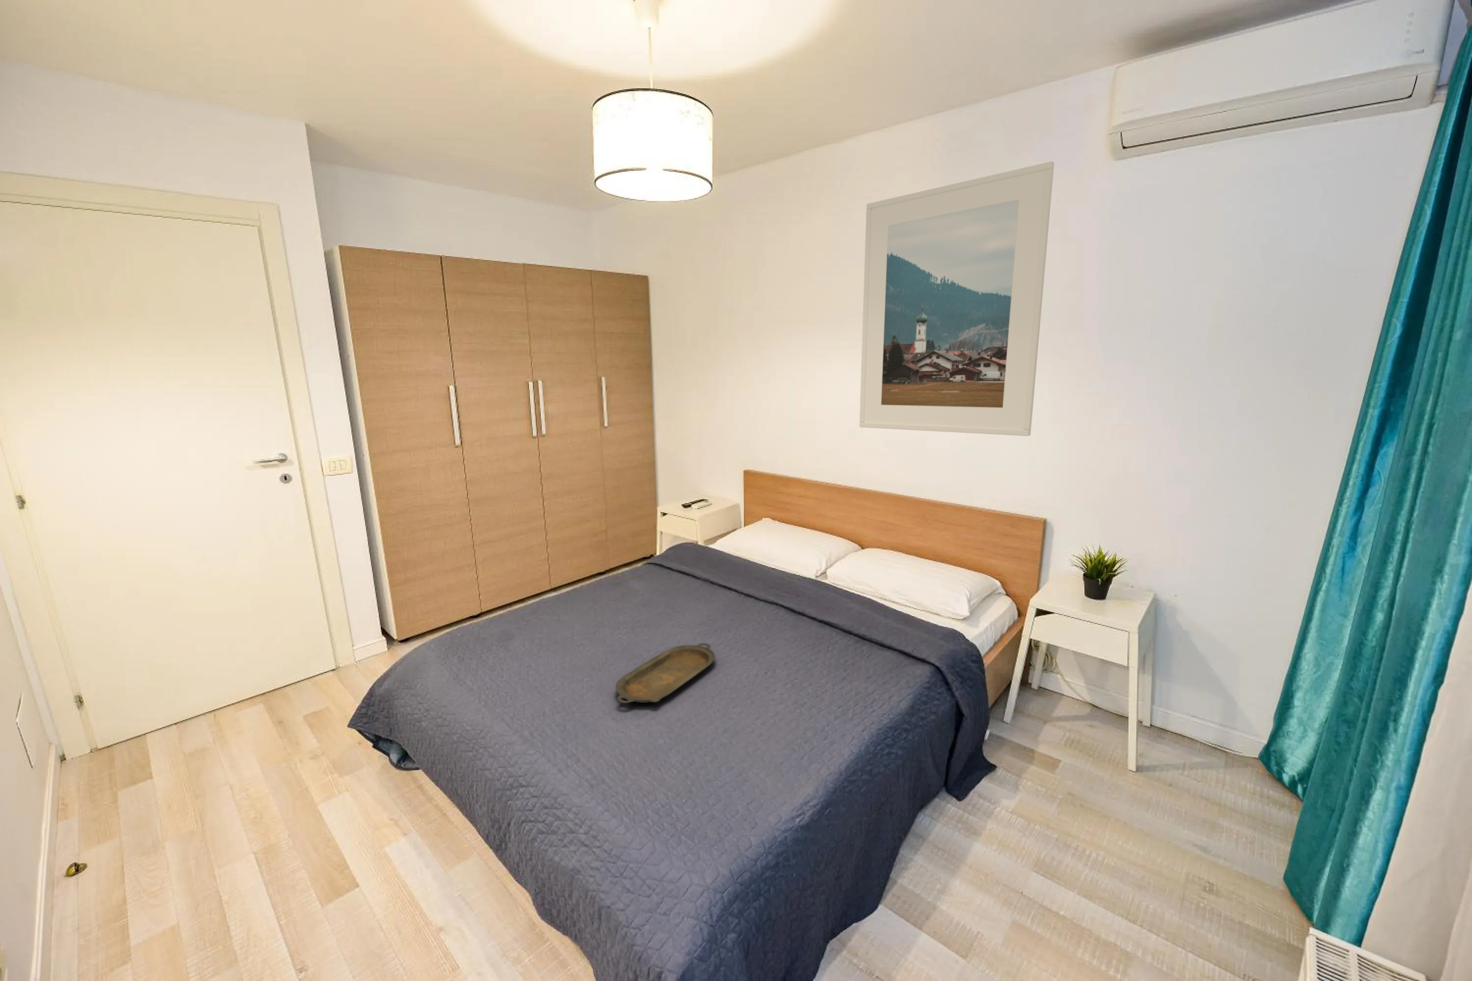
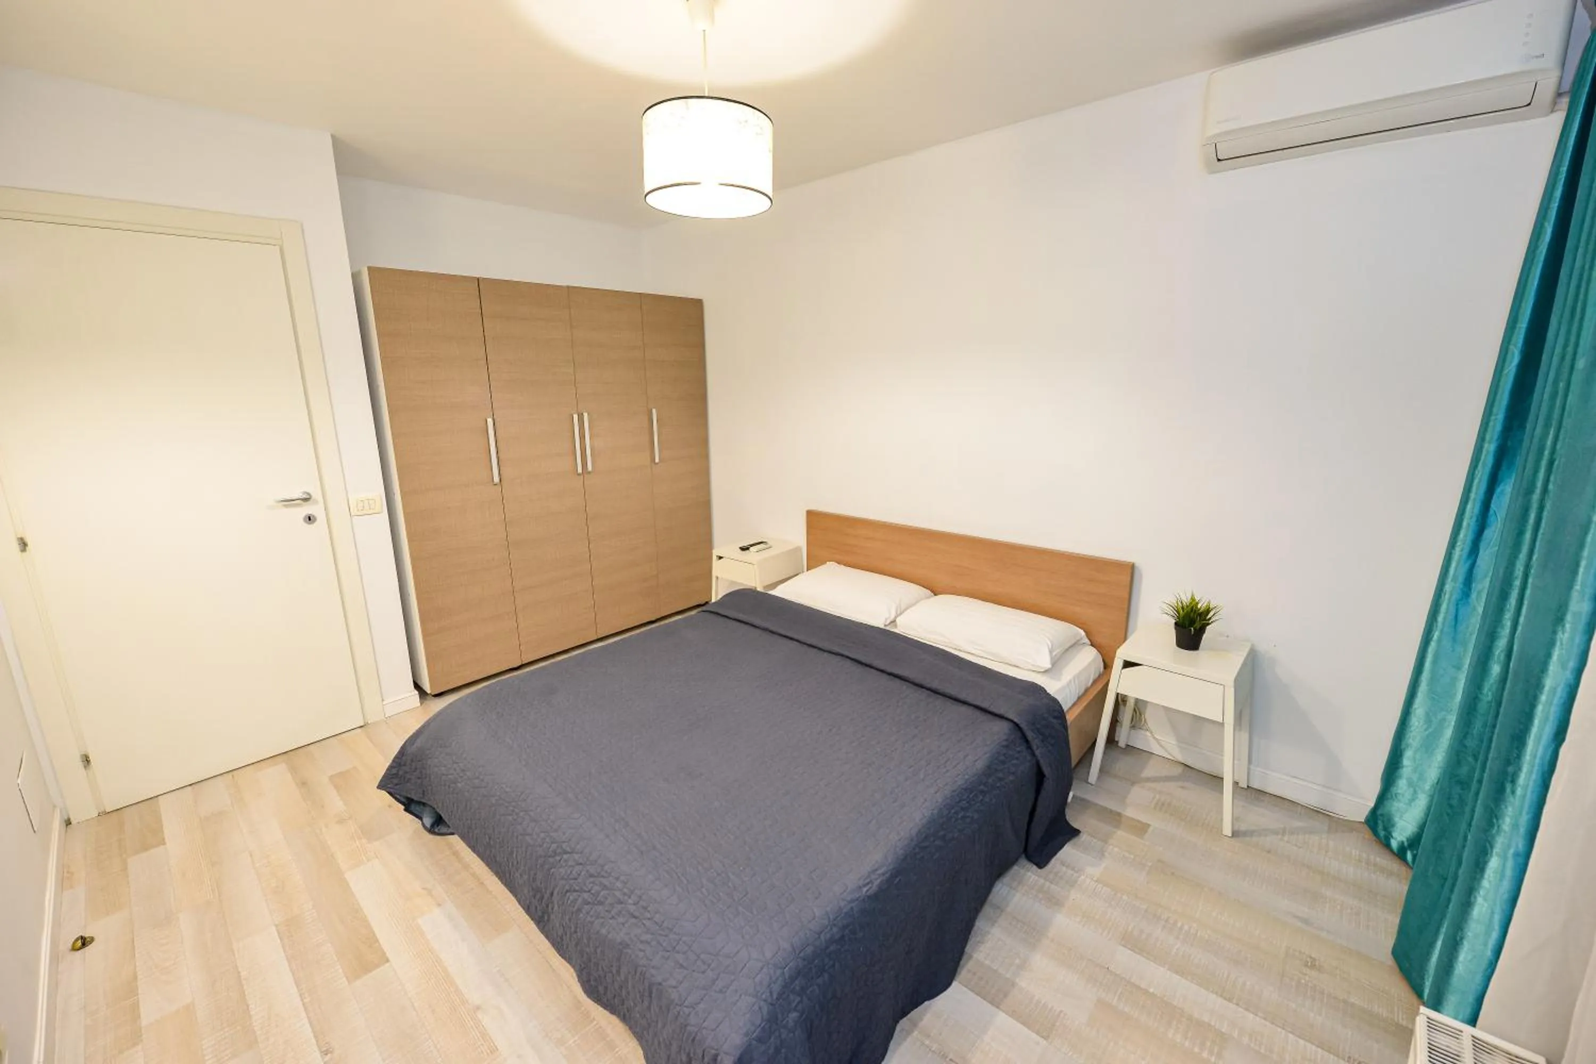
- serving tray [616,643,715,704]
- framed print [859,161,1055,437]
